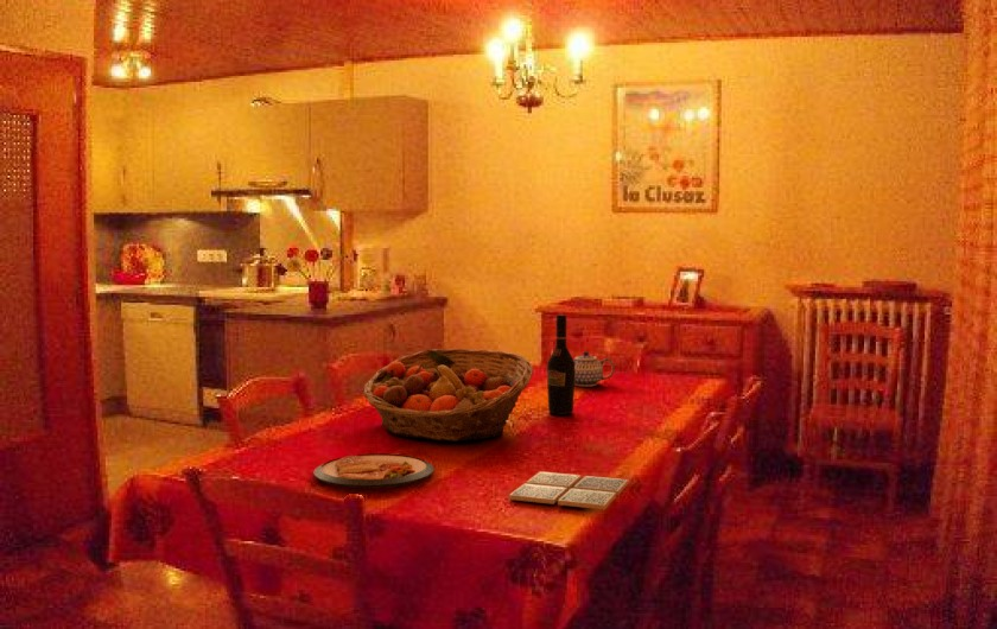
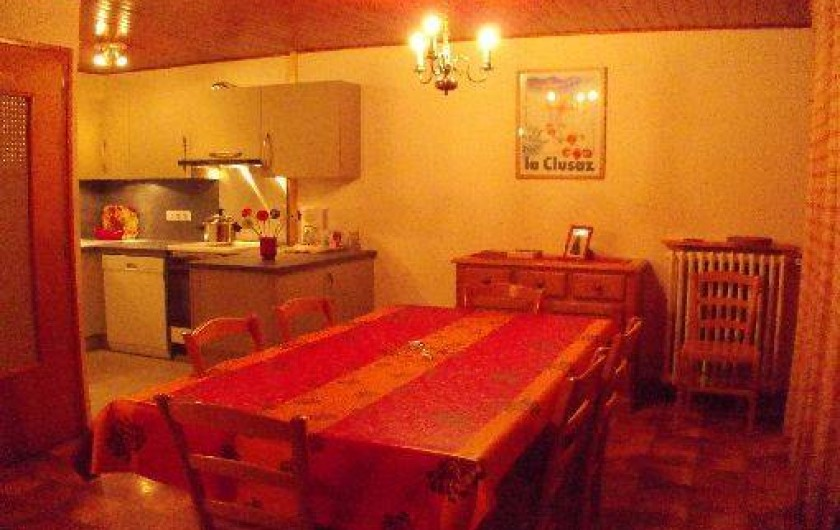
- dish [312,452,436,489]
- wine bottle [546,313,576,417]
- drink coaster [508,470,629,510]
- teapot [573,350,615,387]
- fruit basket [362,348,534,443]
